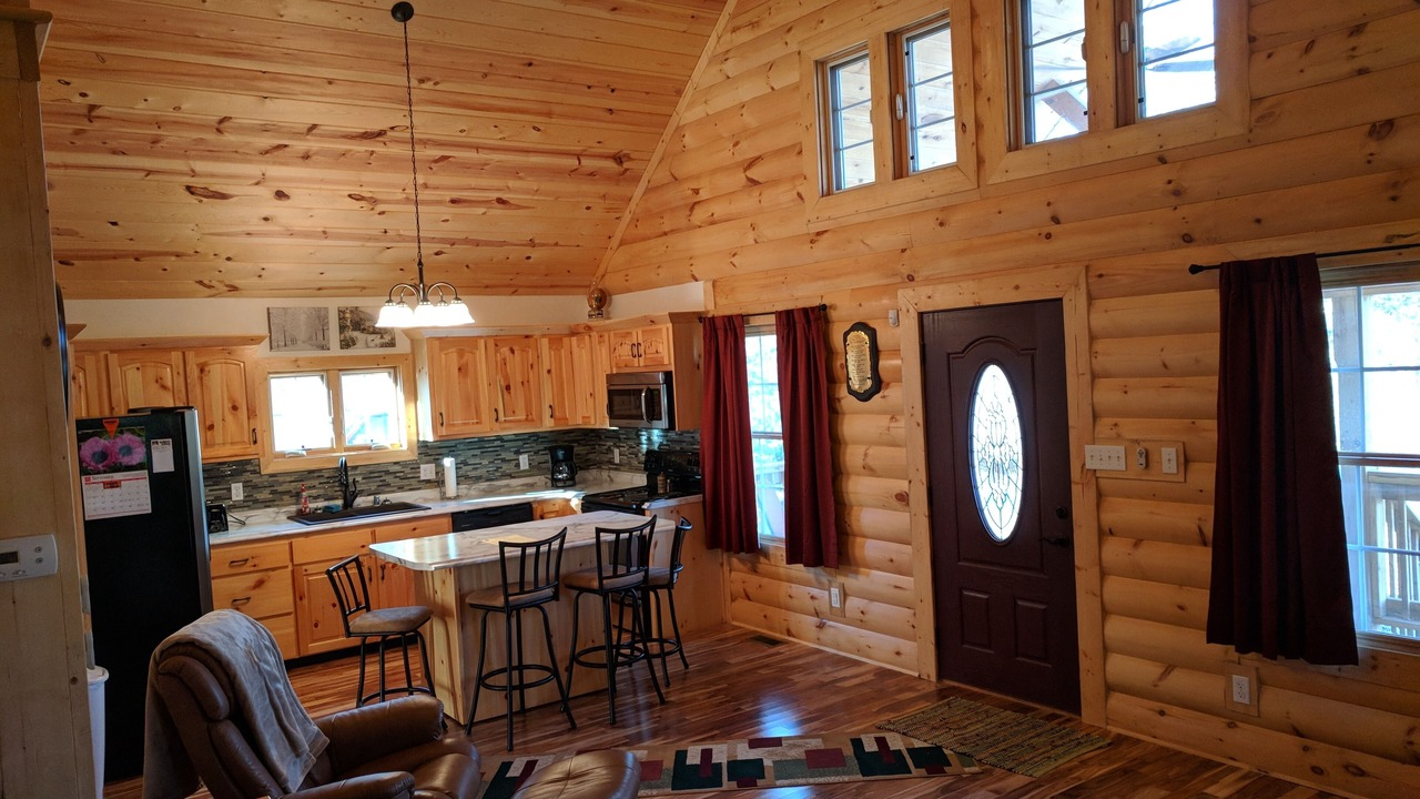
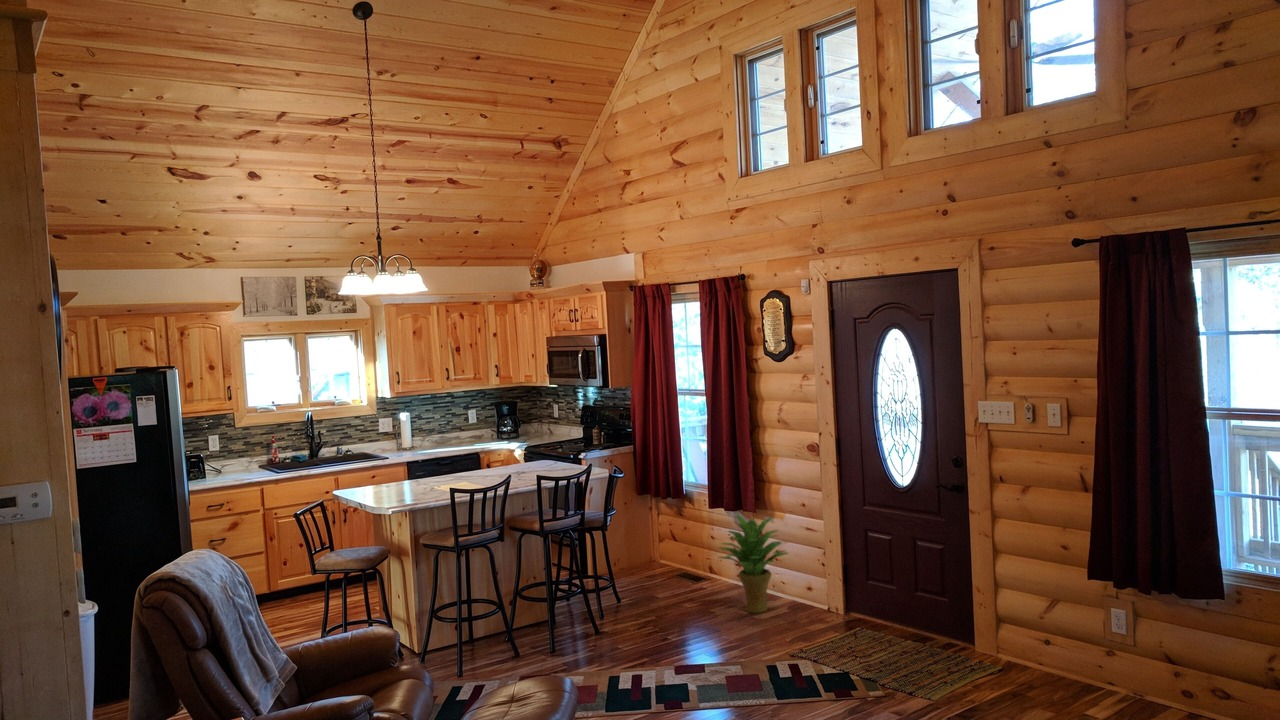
+ potted plant [717,514,790,614]
